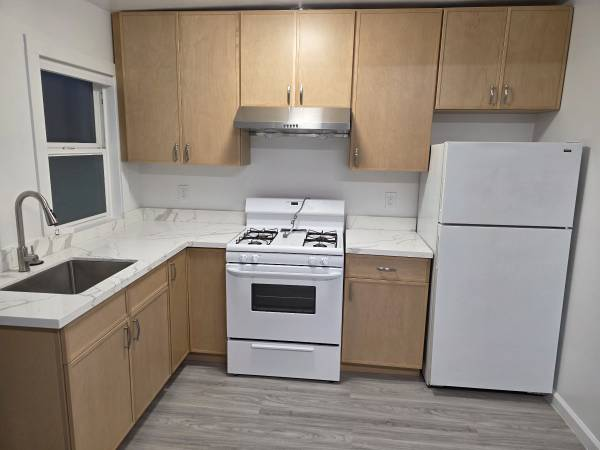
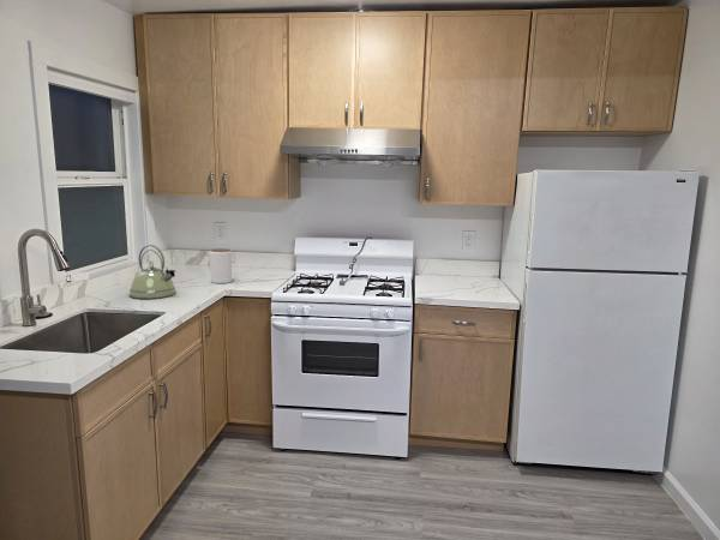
+ kettle [128,244,178,300]
+ jar [209,247,233,284]
